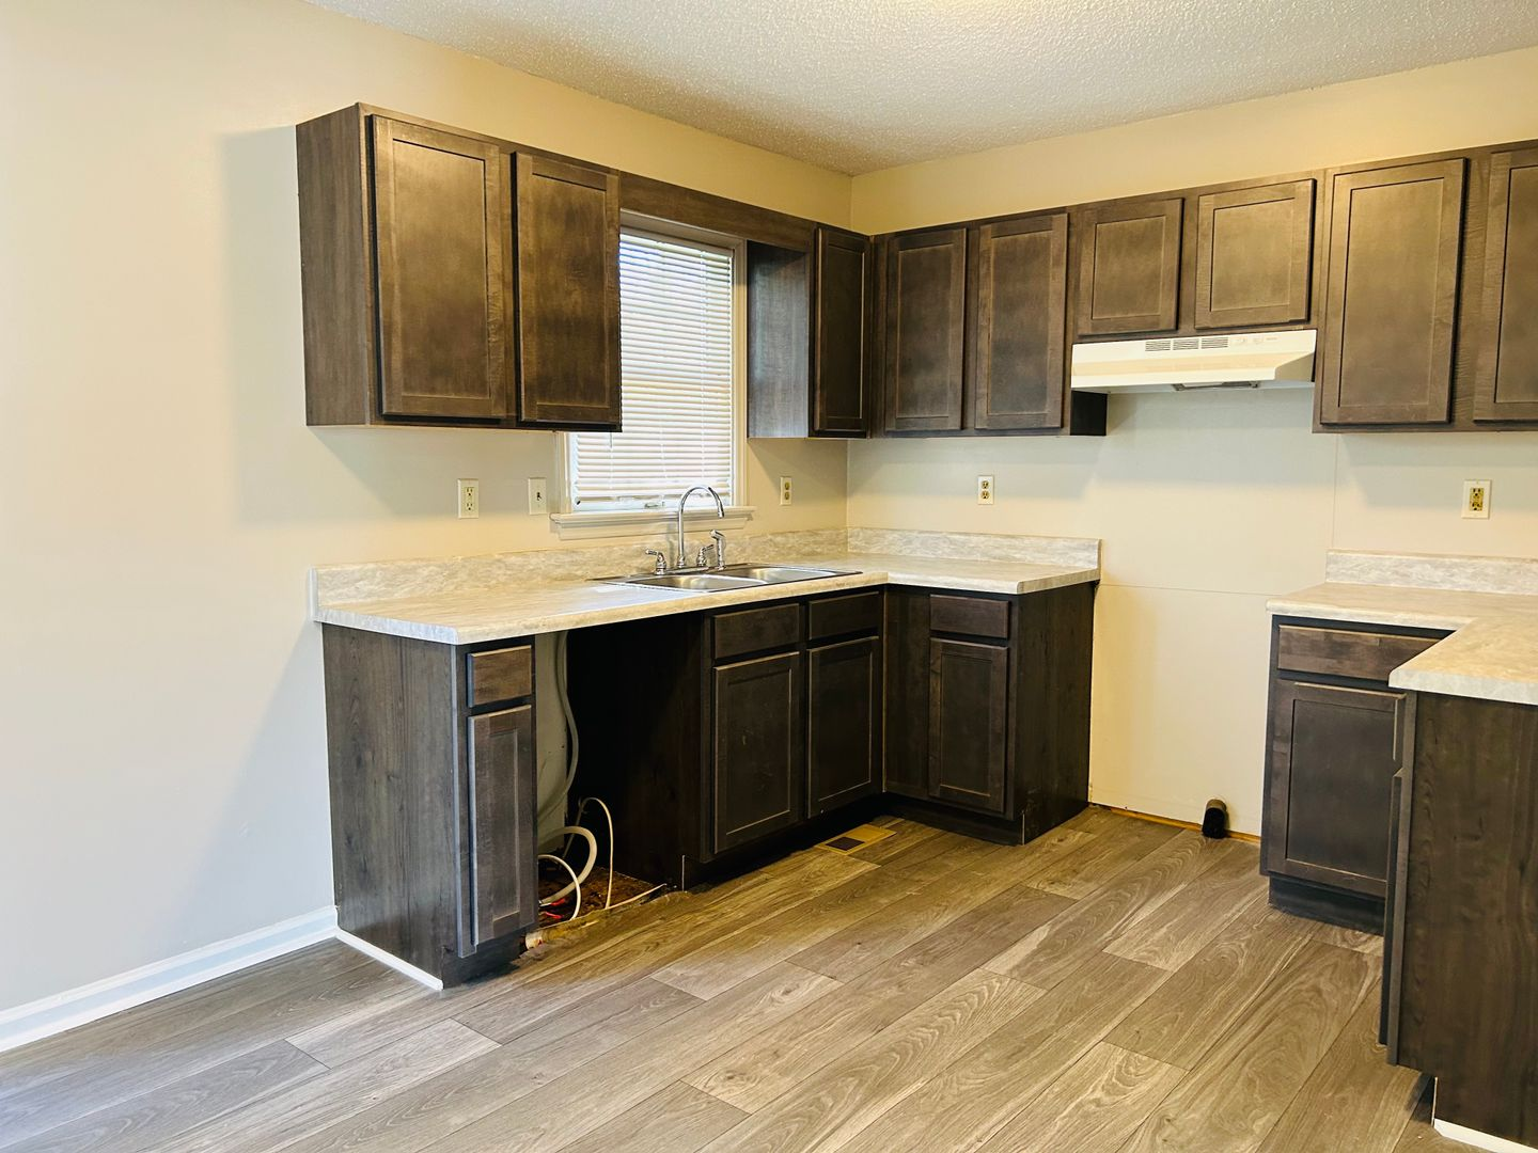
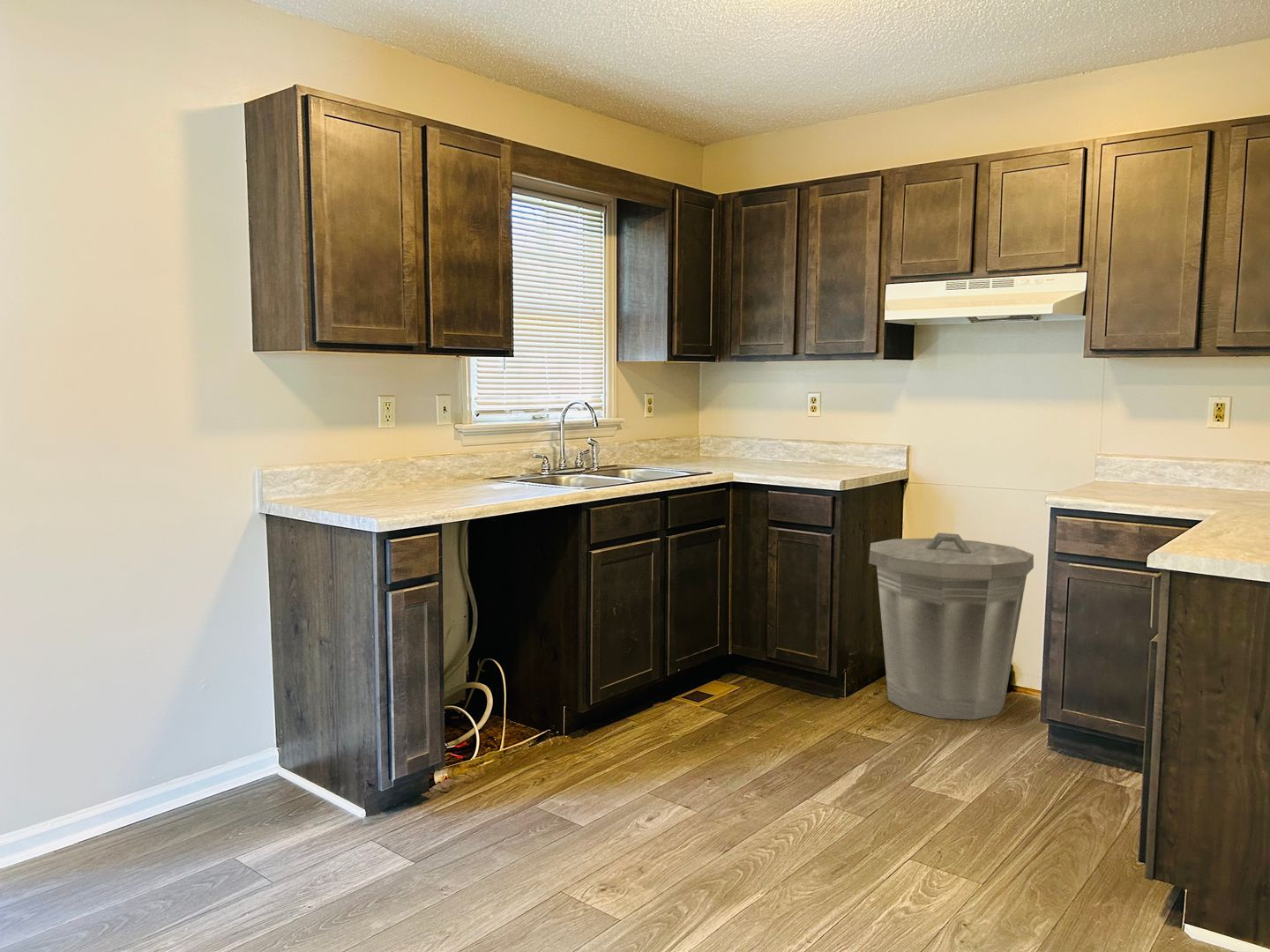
+ trash can [868,532,1035,721]
